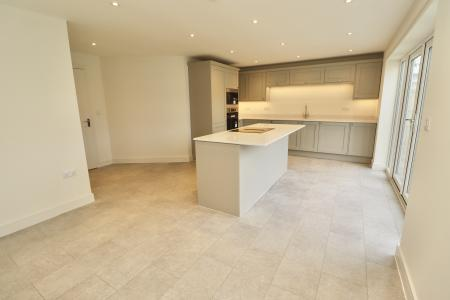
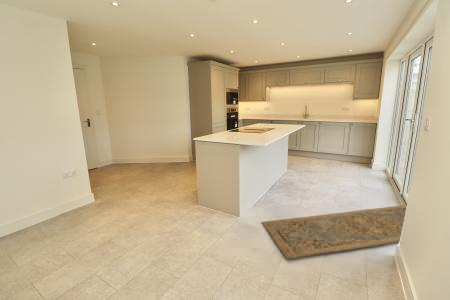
+ rug [260,204,406,261]
